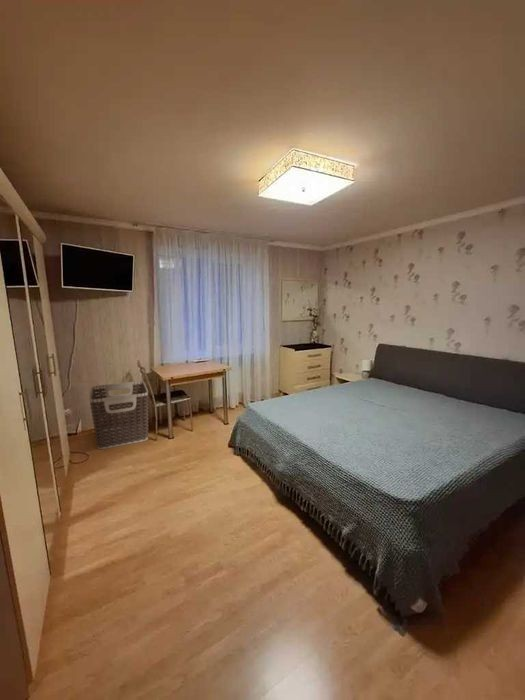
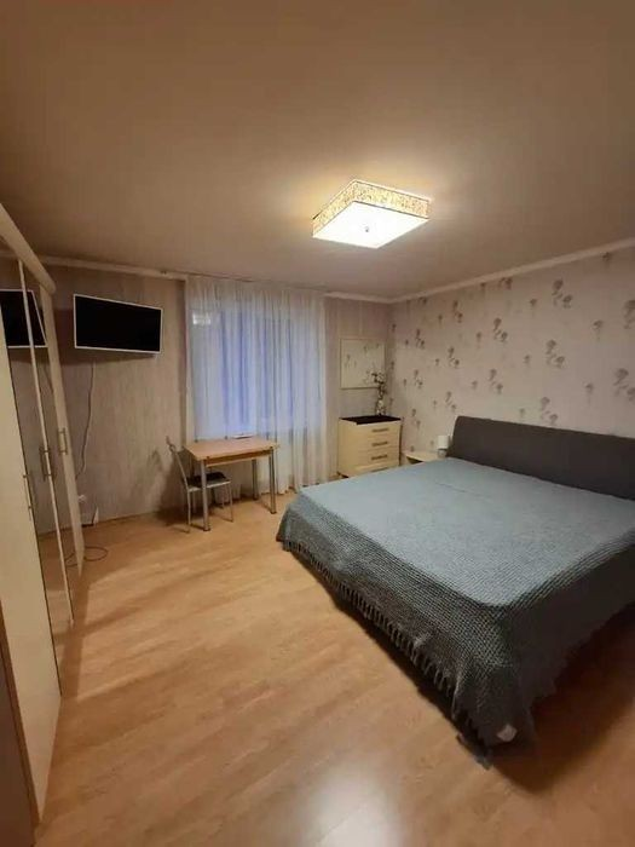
- clothes hamper [89,380,150,450]
